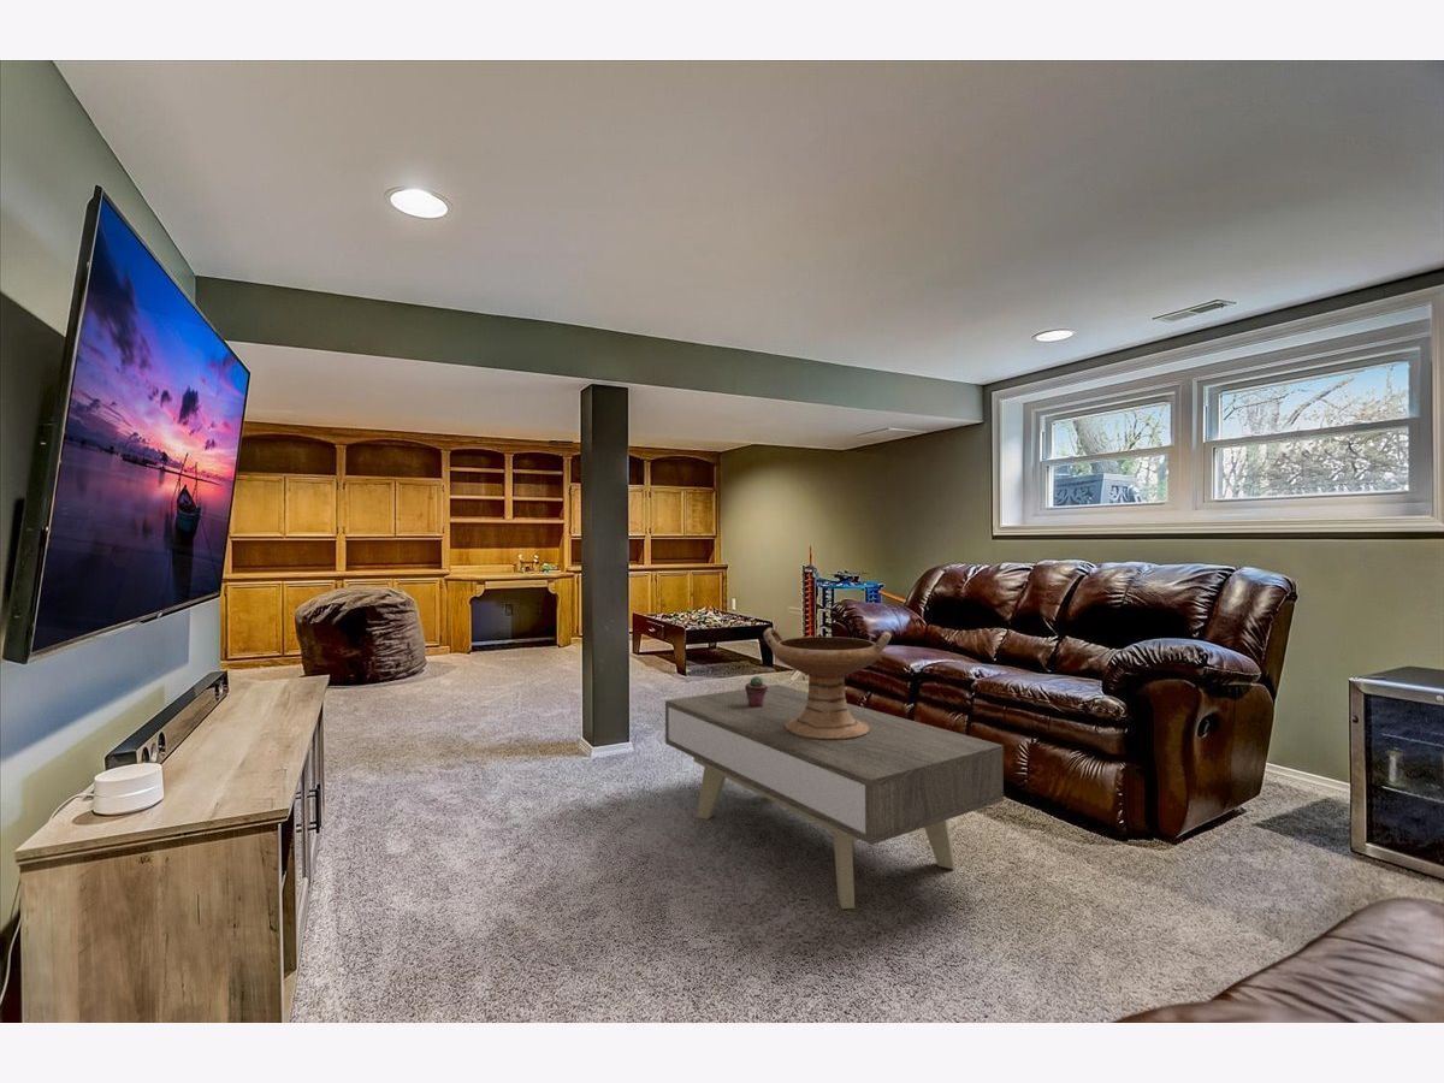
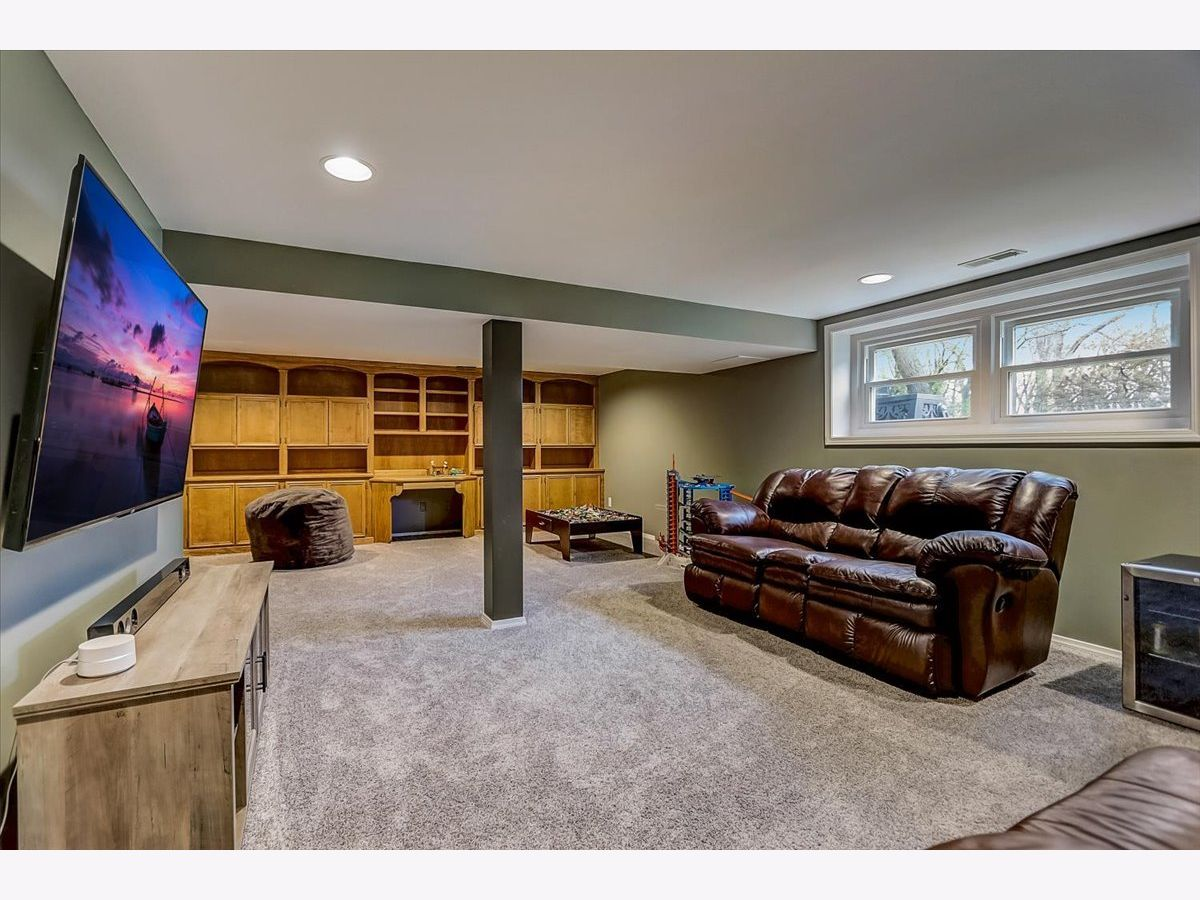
- potted succulent [744,675,768,708]
- decorative bowl [763,627,893,740]
- coffee table [664,683,1005,910]
